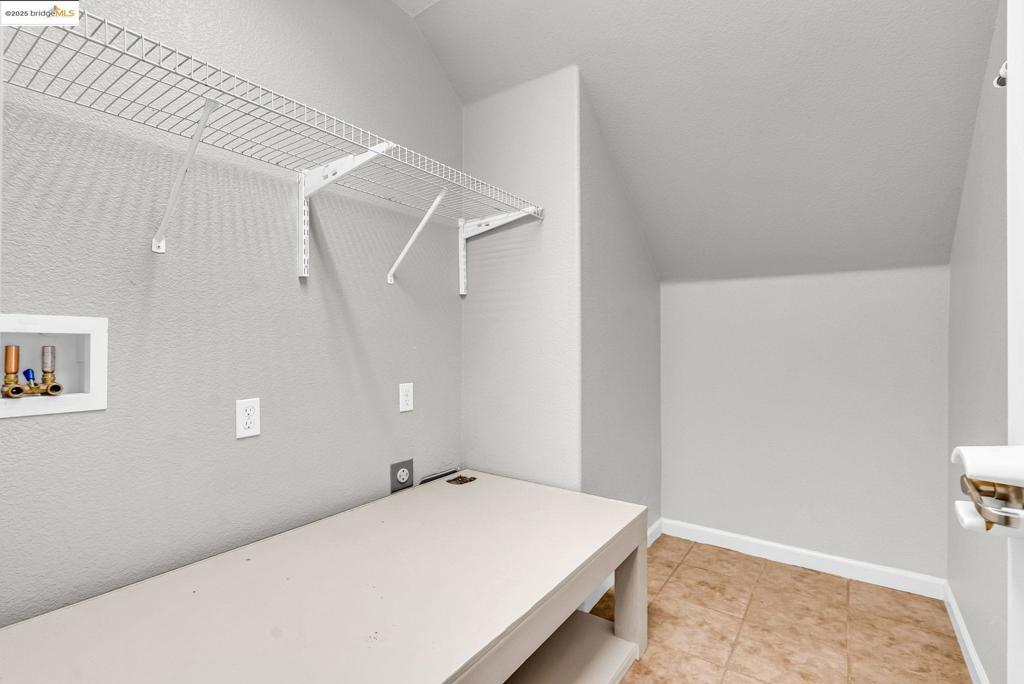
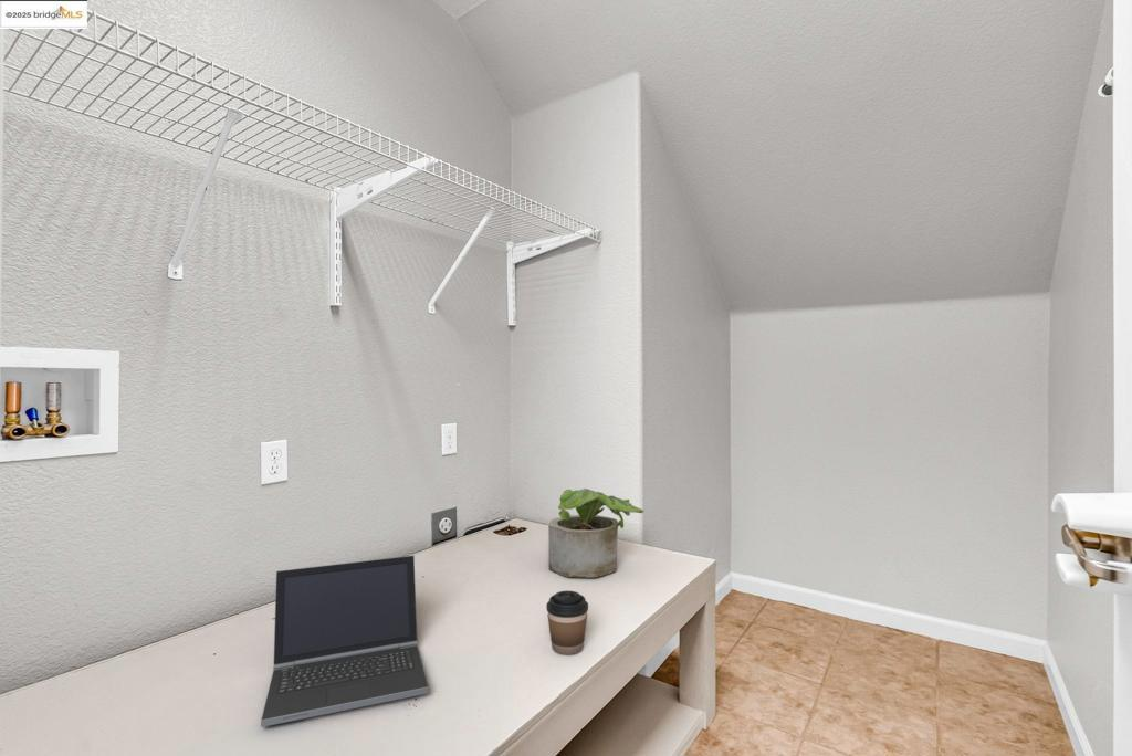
+ laptop computer [260,555,430,728]
+ coffee cup [545,589,589,655]
+ potted plant [547,487,644,579]
